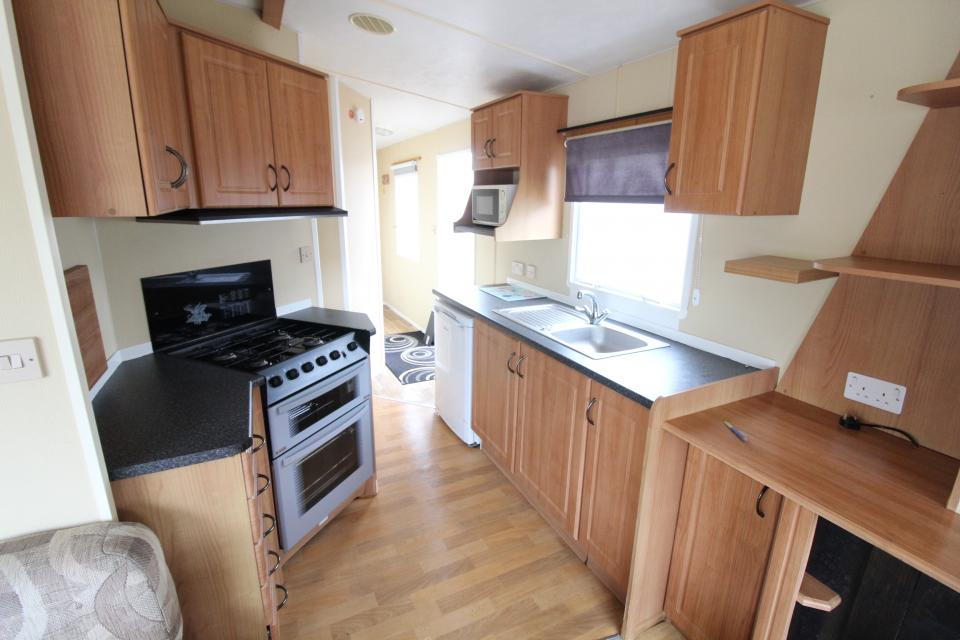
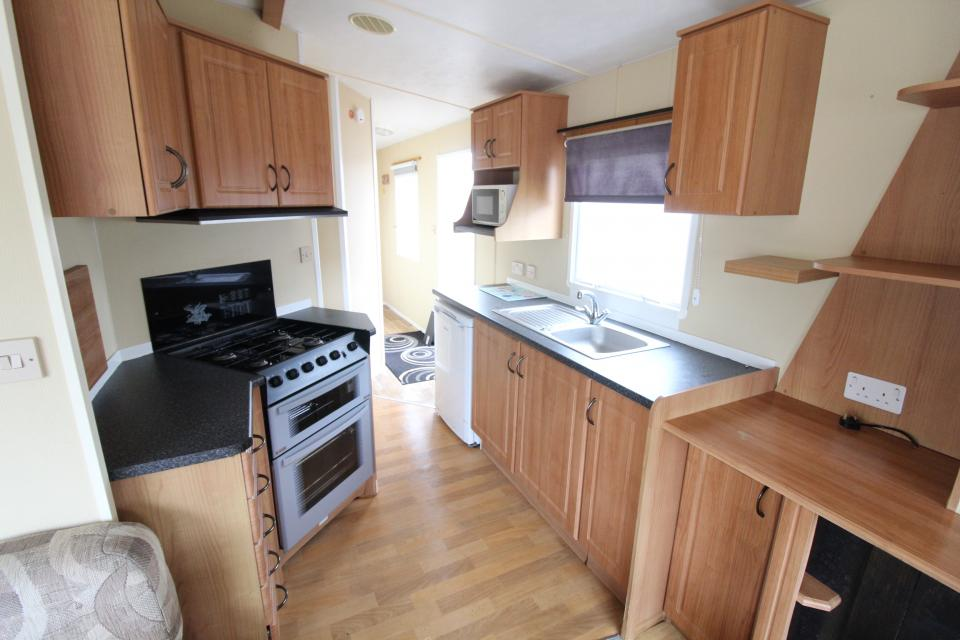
- pen [724,420,748,442]
